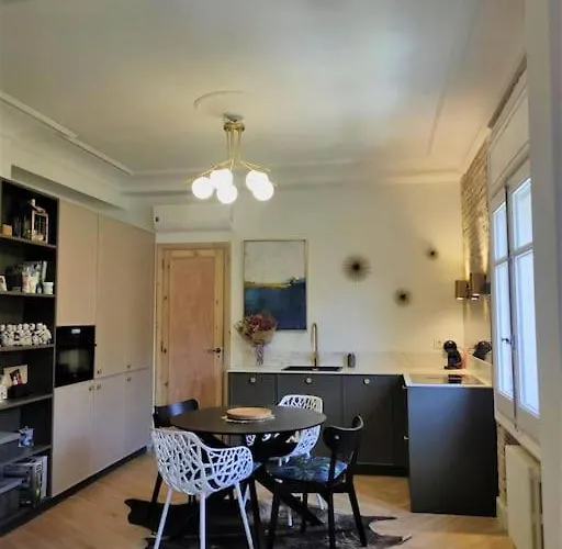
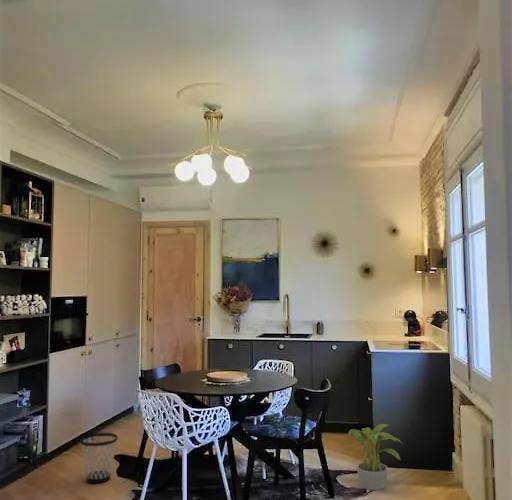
+ potted plant [347,423,405,491]
+ wastebasket [80,432,119,484]
